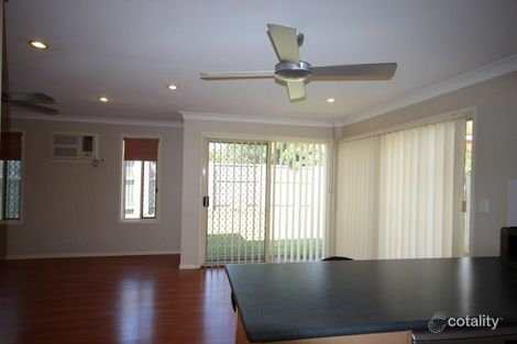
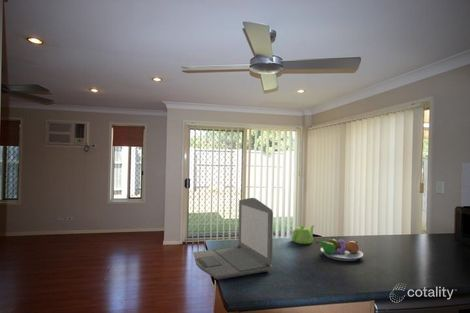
+ fruit bowl [315,235,364,262]
+ laptop [192,197,274,281]
+ teapot [291,224,315,245]
